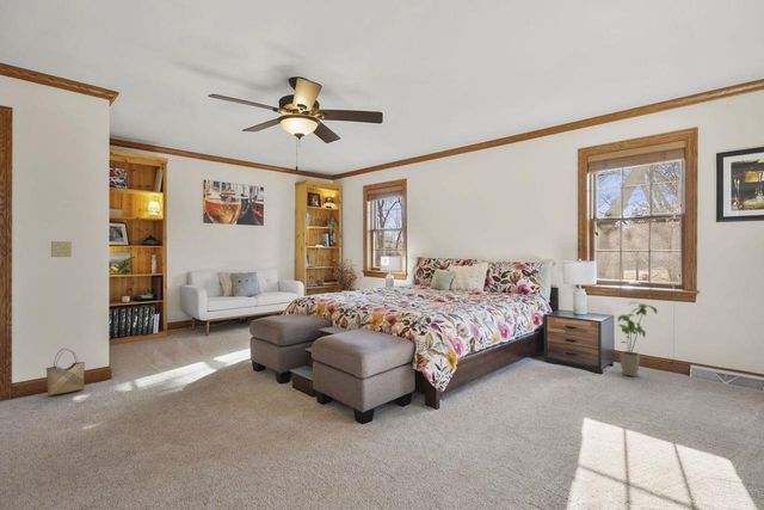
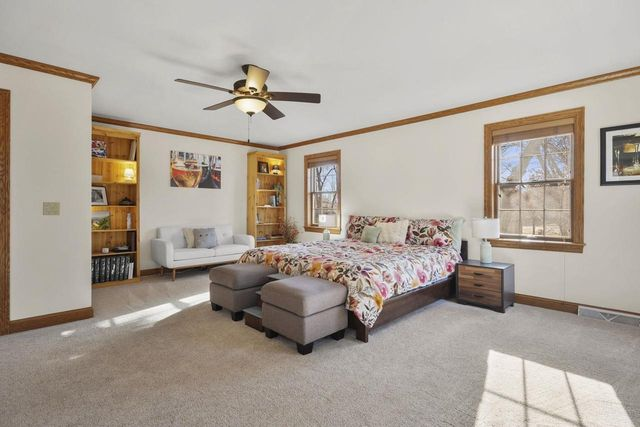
- woven basket [45,348,86,397]
- house plant [617,301,659,377]
